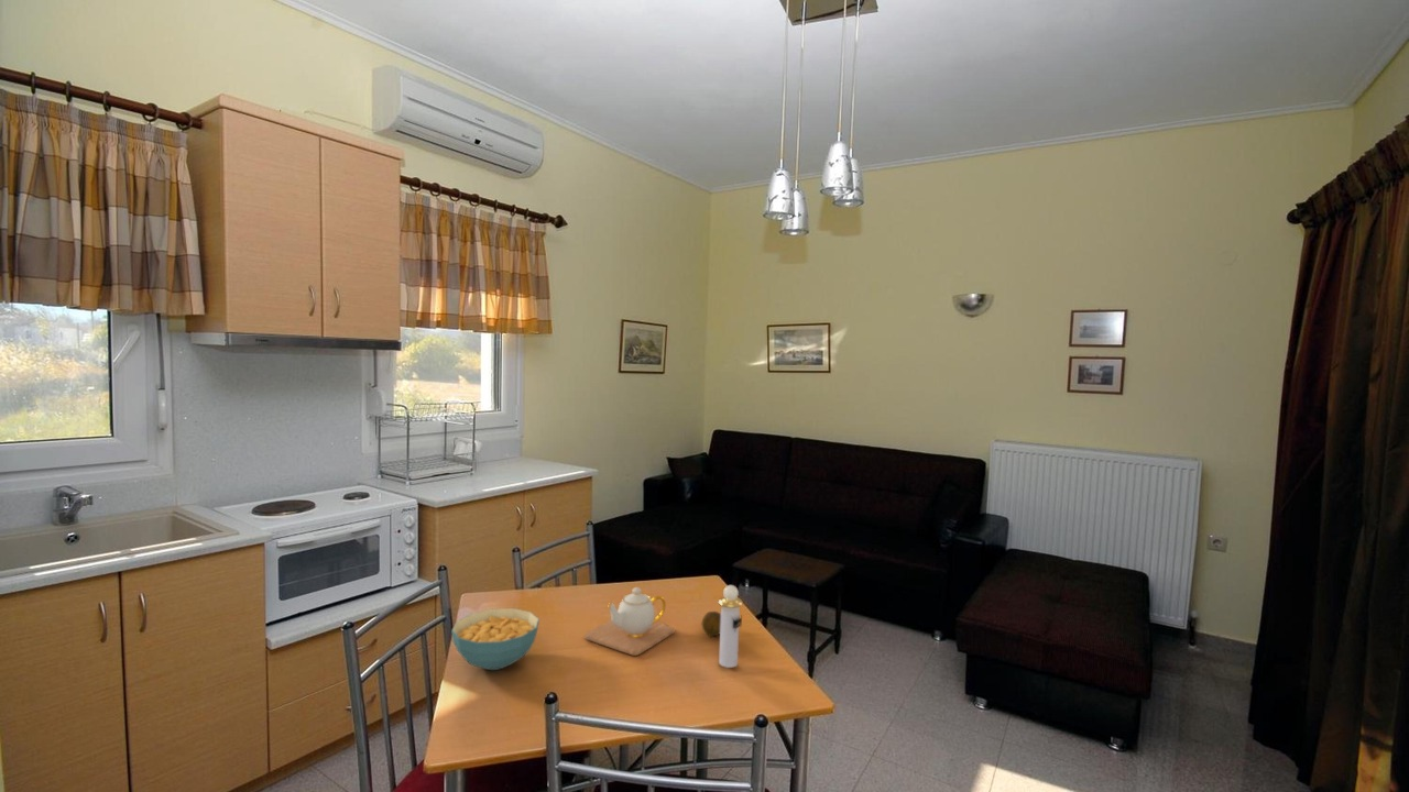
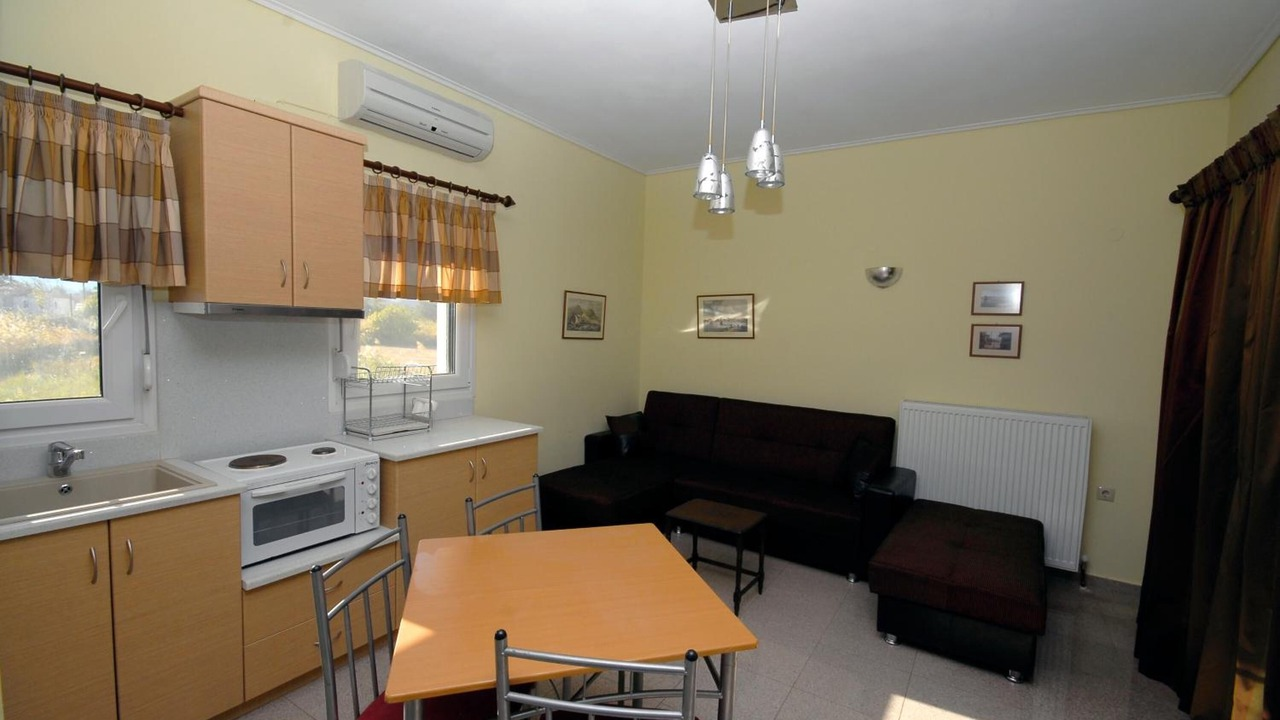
- fruit [701,610,721,637]
- teapot [583,586,676,657]
- perfume bottle [718,584,743,669]
- cereal bowl [450,607,540,671]
